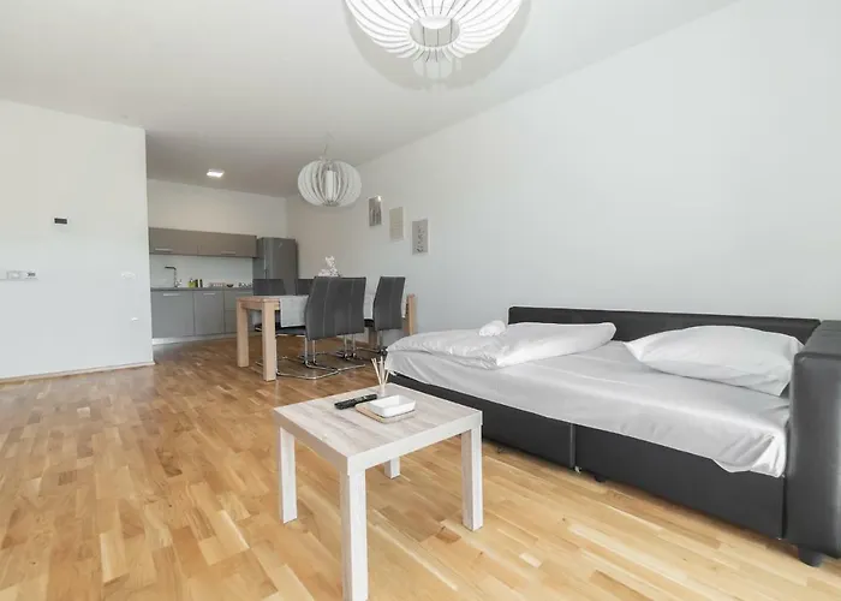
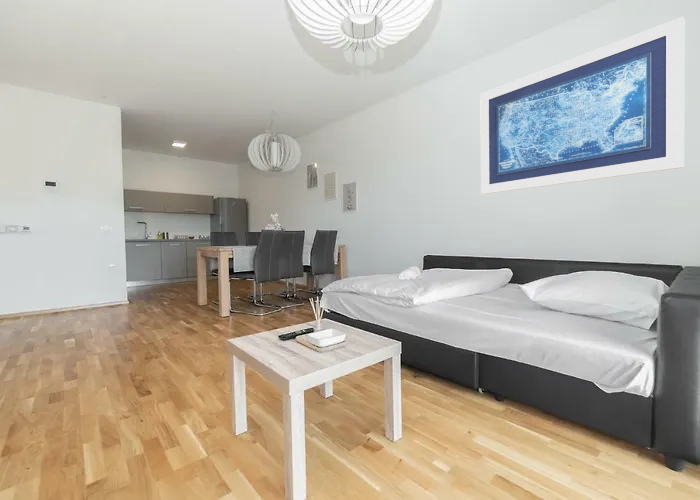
+ wall art [479,16,685,195]
